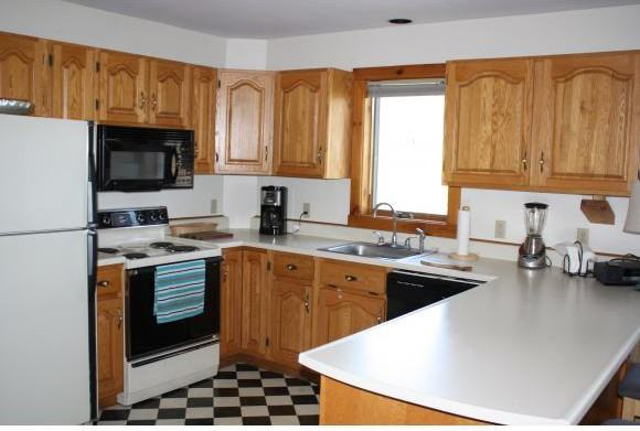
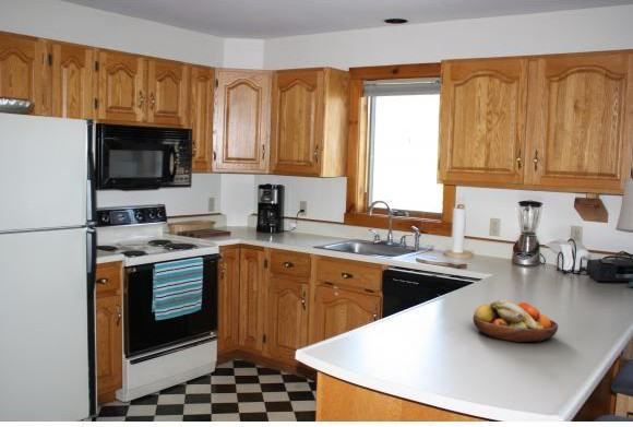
+ fruit bowl [471,298,559,343]
